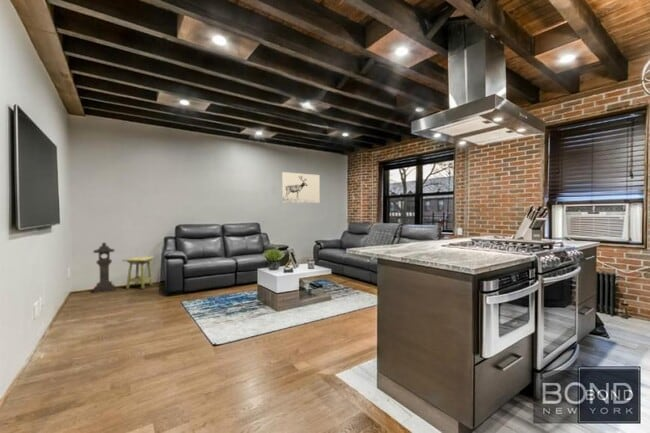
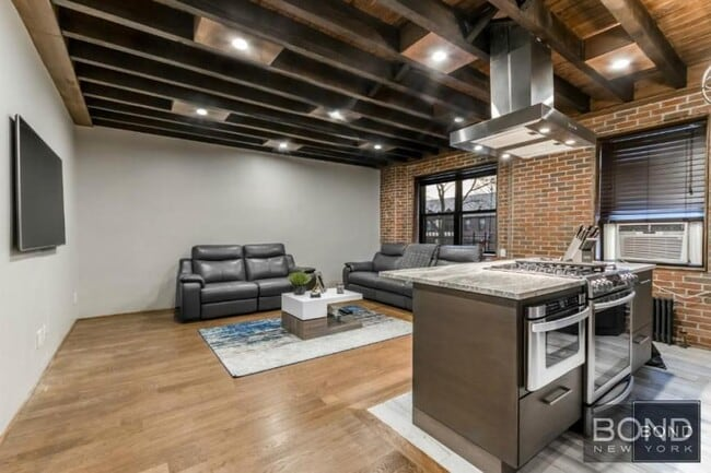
- side table [121,256,157,290]
- stone lantern [92,241,116,294]
- wall art [281,171,321,204]
